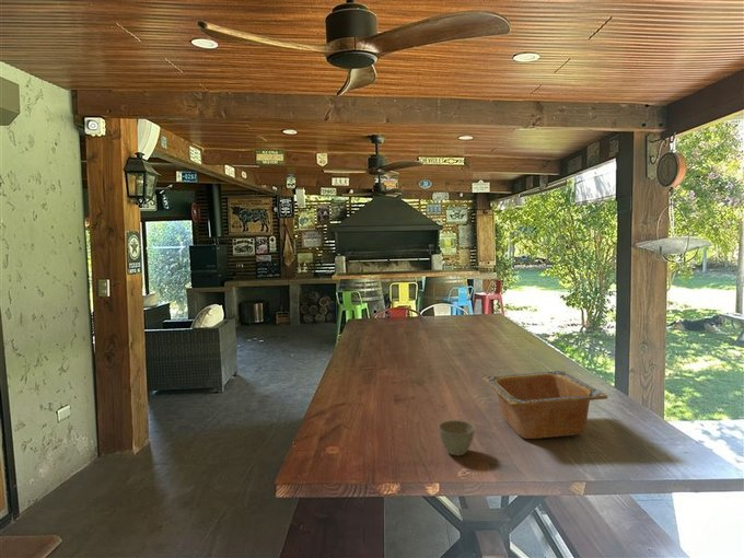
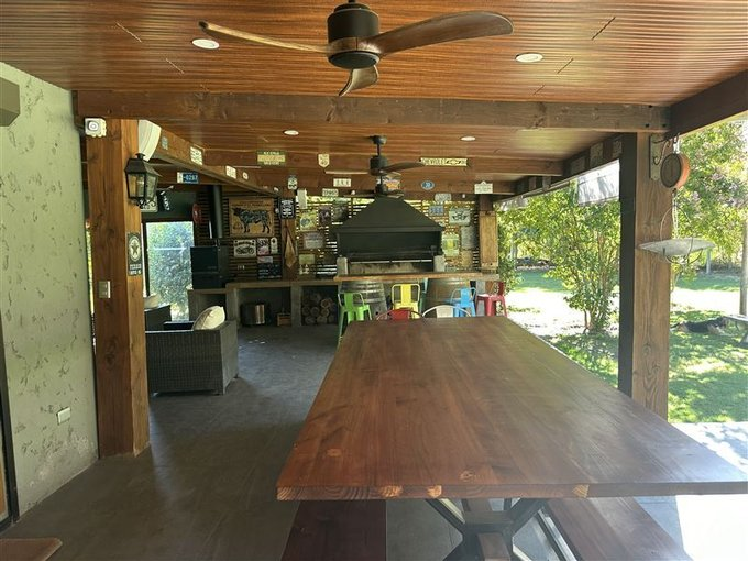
- flower pot [438,419,476,456]
- serving bowl [481,370,608,440]
